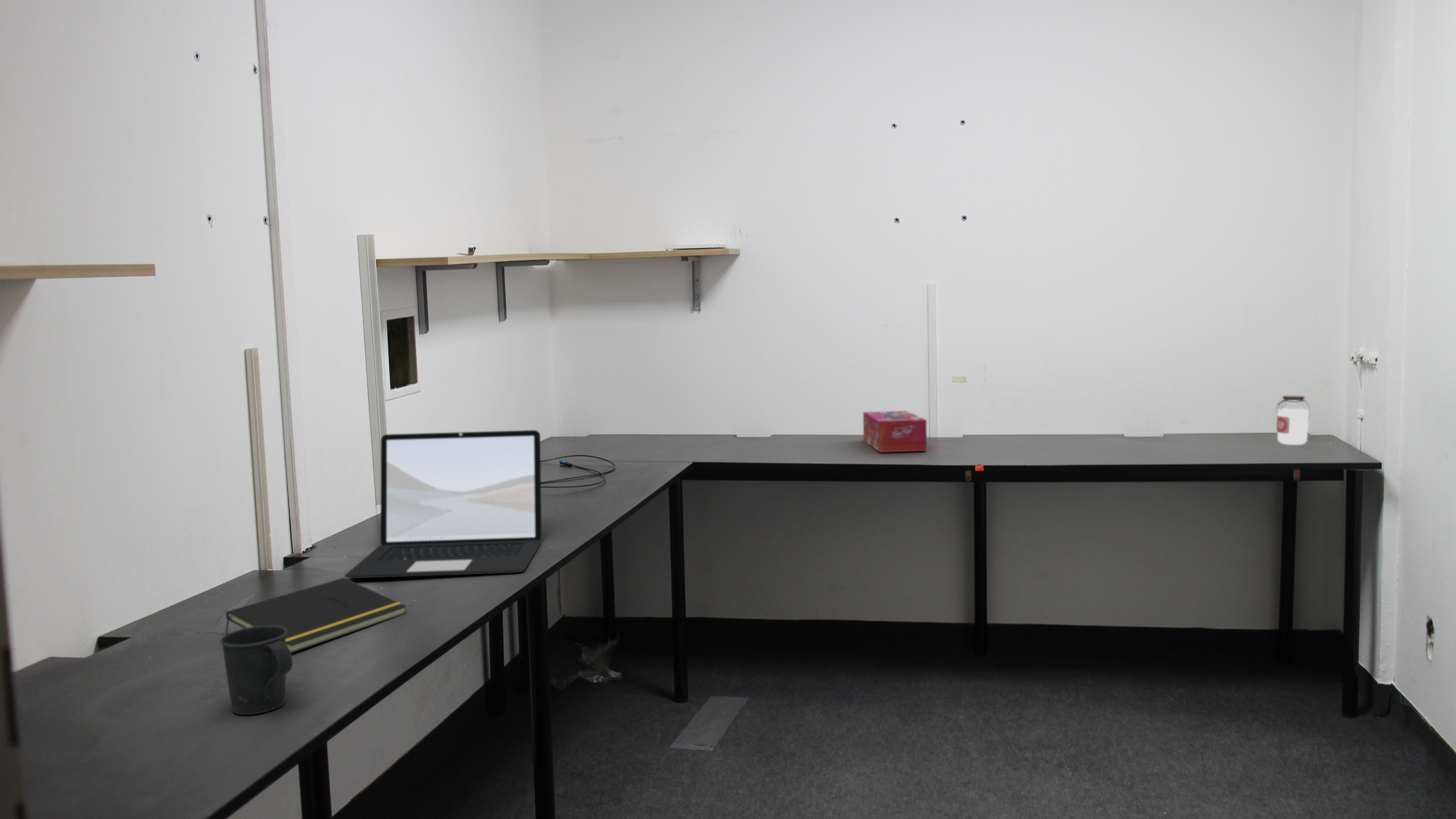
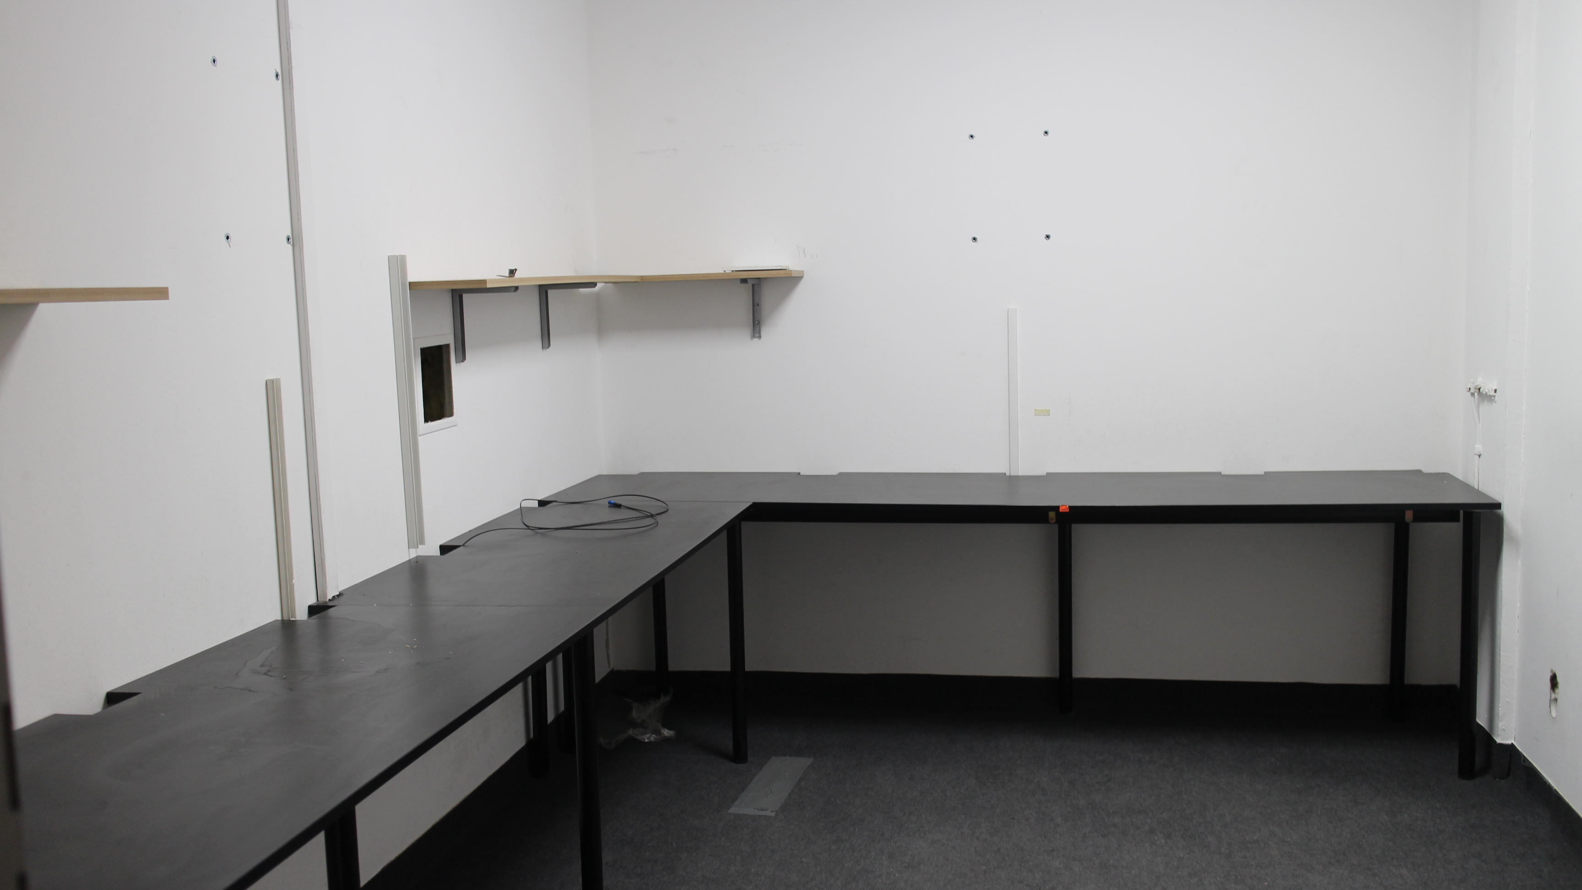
- laptop [344,430,542,578]
- tissue box [863,410,927,453]
- mug [219,626,293,715]
- notepad [225,577,407,653]
- jar [1276,395,1311,445]
